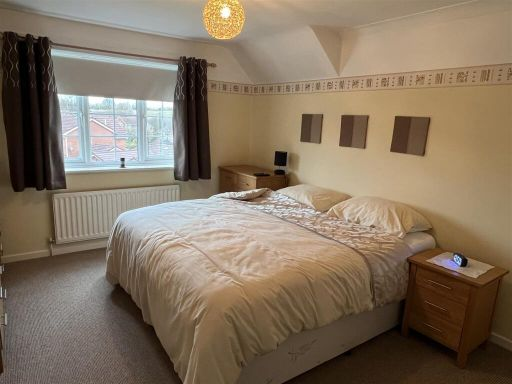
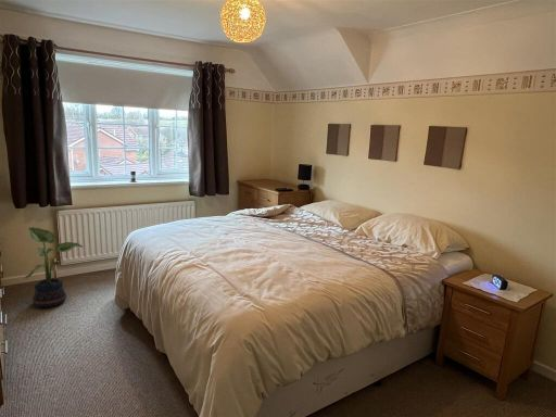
+ potted plant [24,226,84,308]
